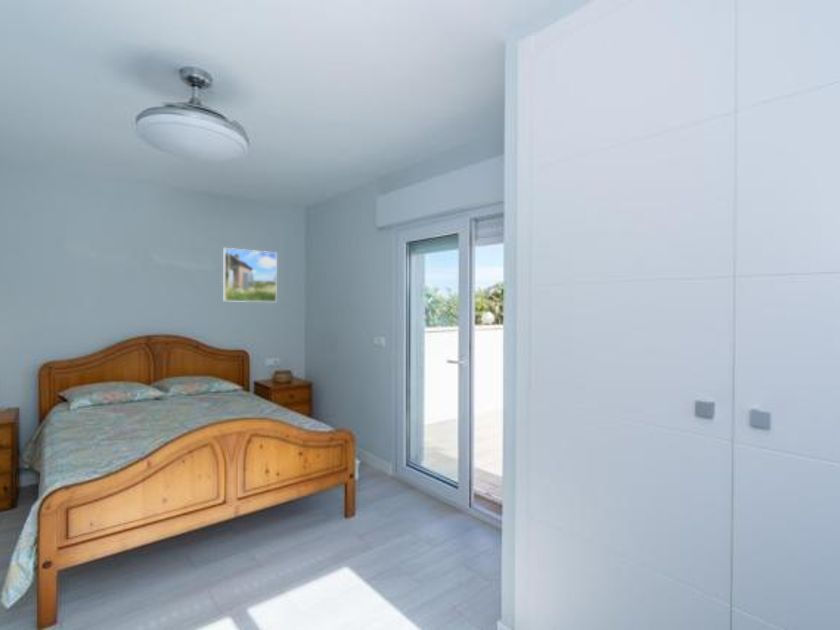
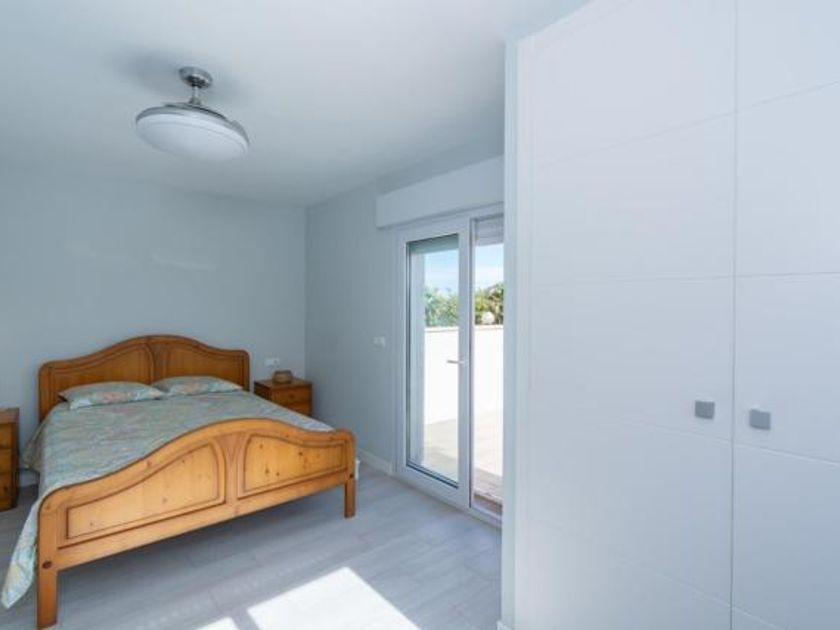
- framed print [222,247,278,303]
